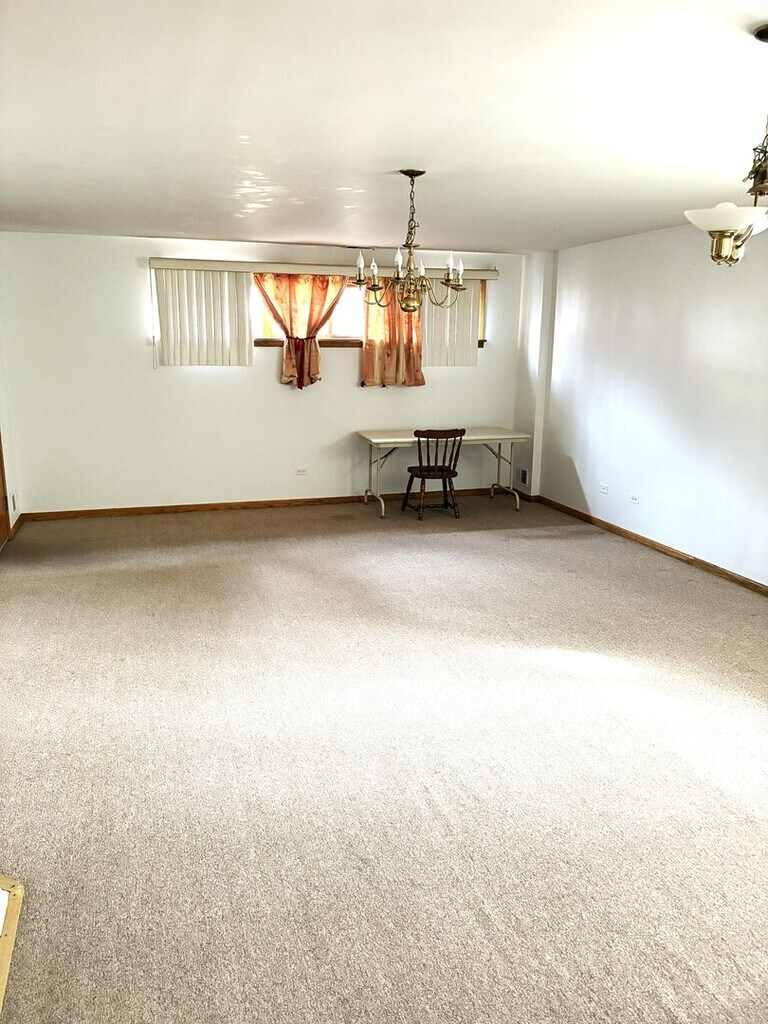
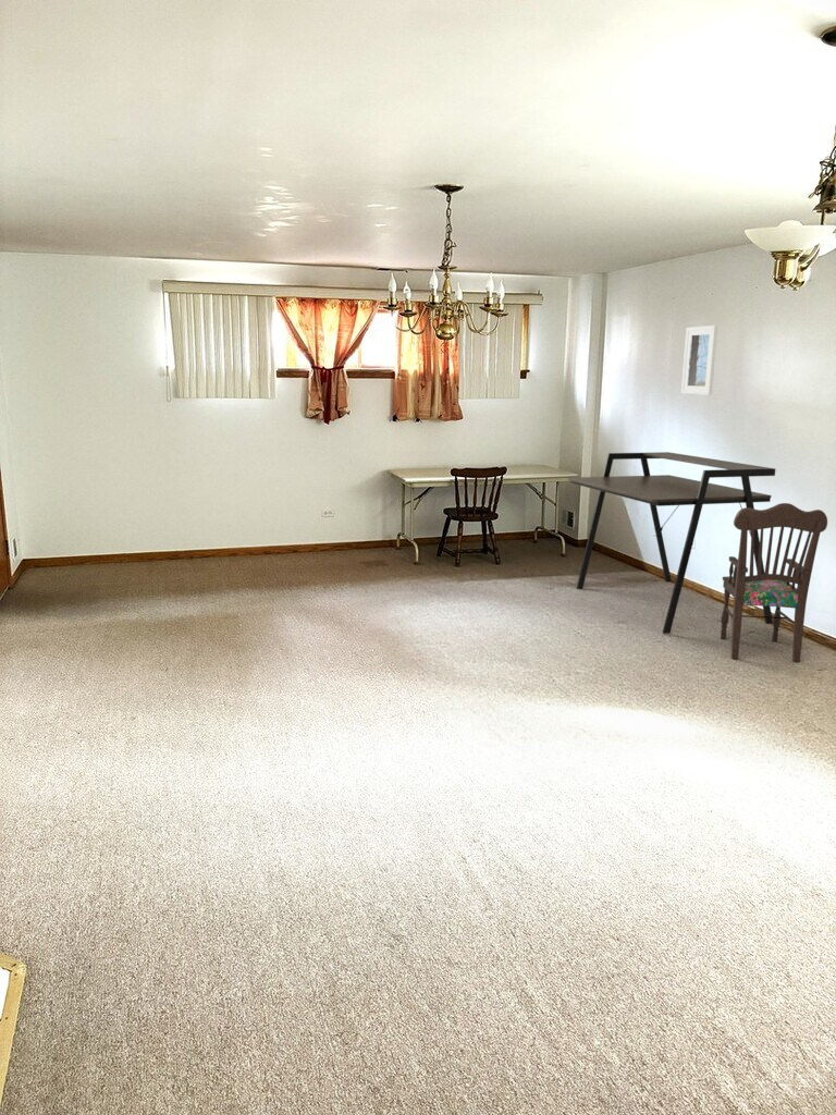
+ dining chair [720,502,828,663]
+ desk [567,451,776,635]
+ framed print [680,324,718,396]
